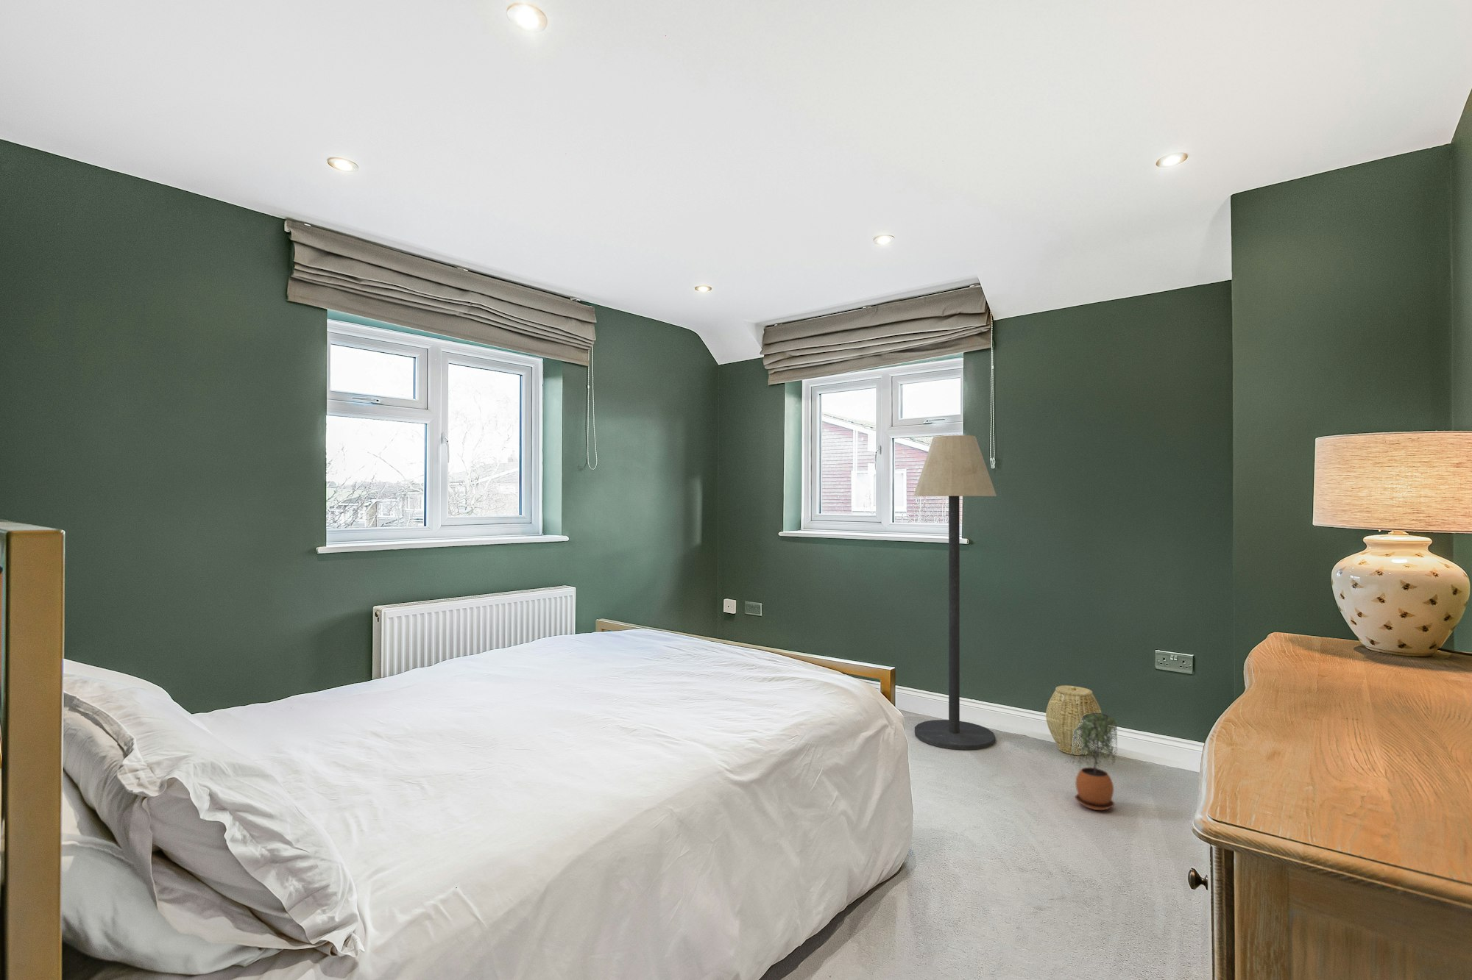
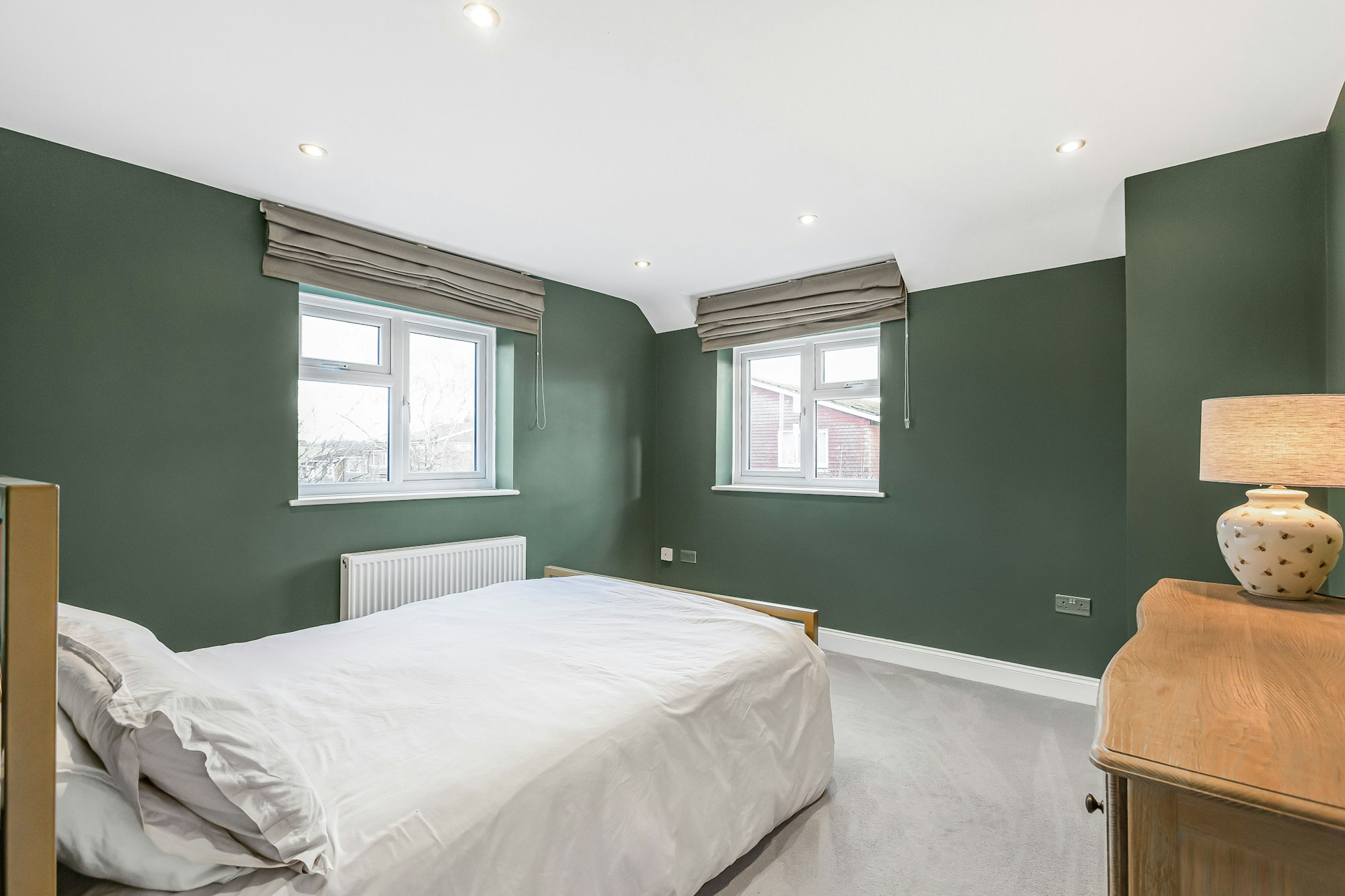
- floor lamp [913,434,997,750]
- potted plant [1069,712,1119,810]
- woven basket [1045,685,1102,756]
